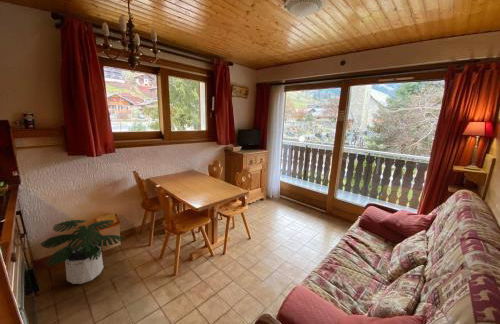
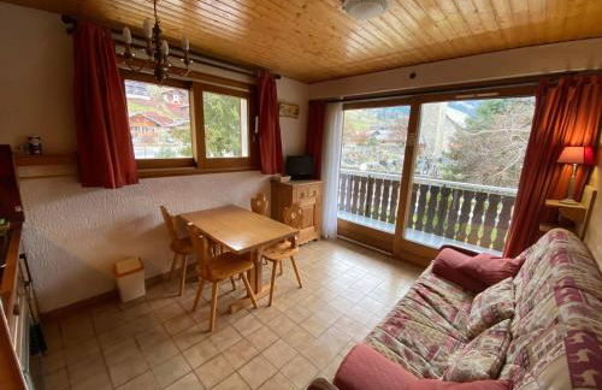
- potted plant [40,219,125,285]
